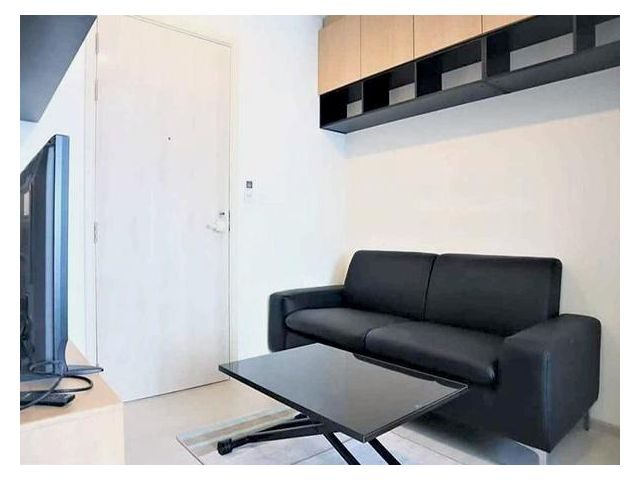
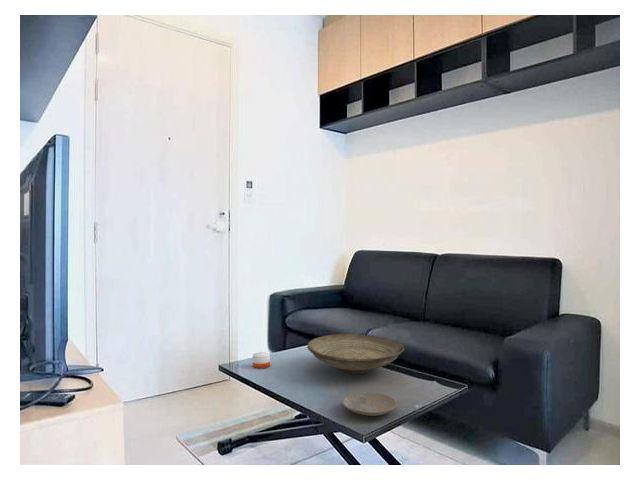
+ plate [342,391,398,417]
+ candle [252,351,271,369]
+ decorative bowl [307,333,405,375]
